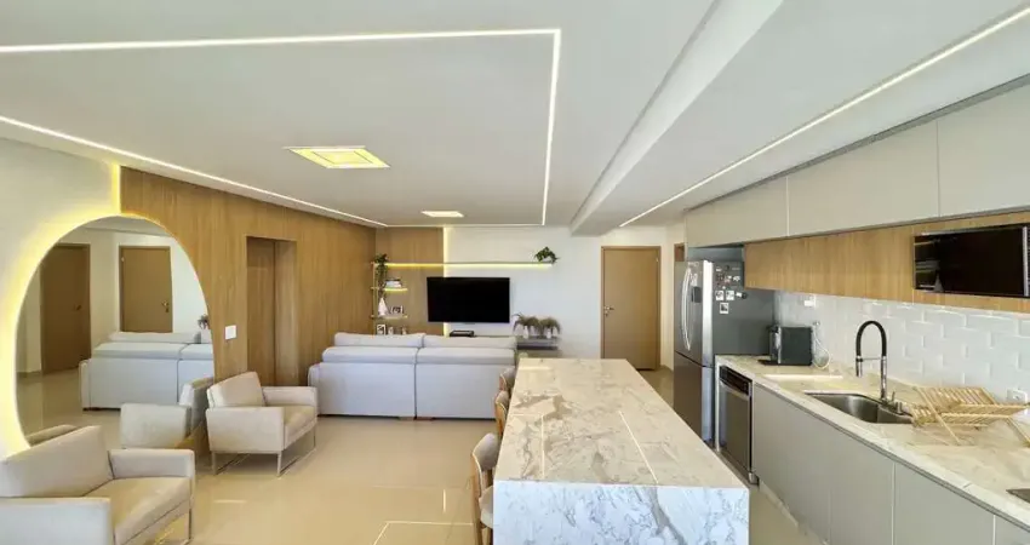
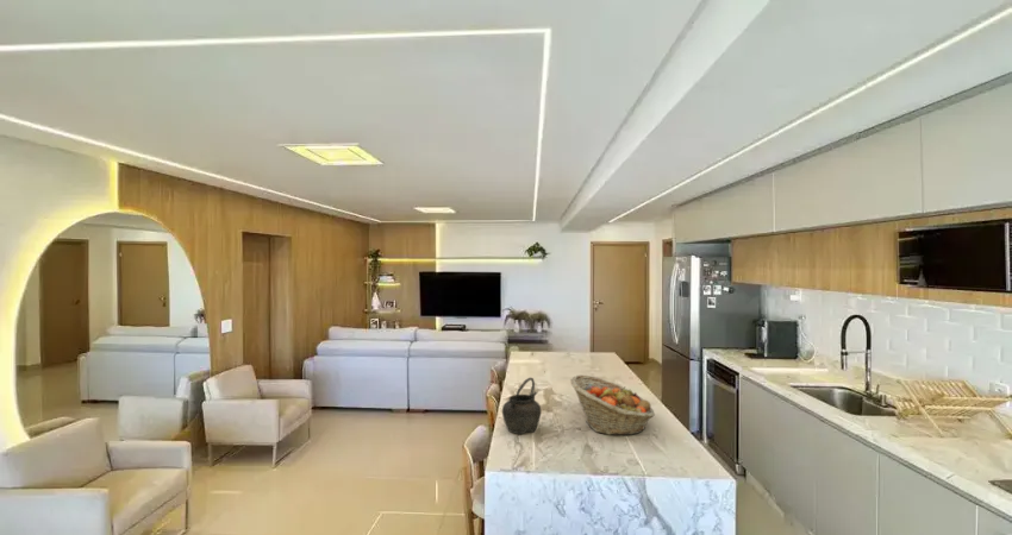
+ fruit basket [569,374,656,436]
+ kettle [501,377,542,435]
